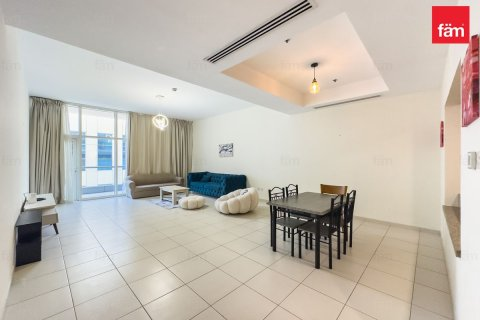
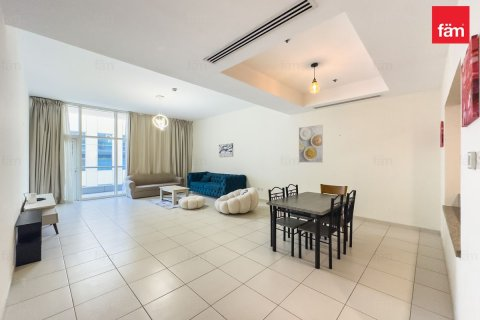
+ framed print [298,124,324,164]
